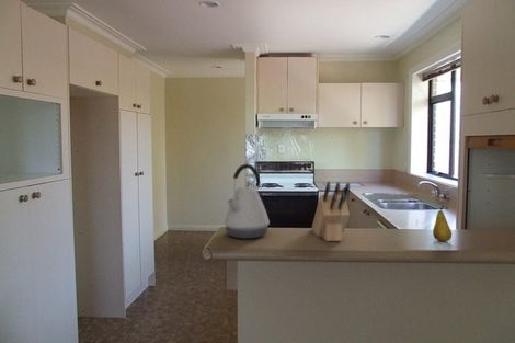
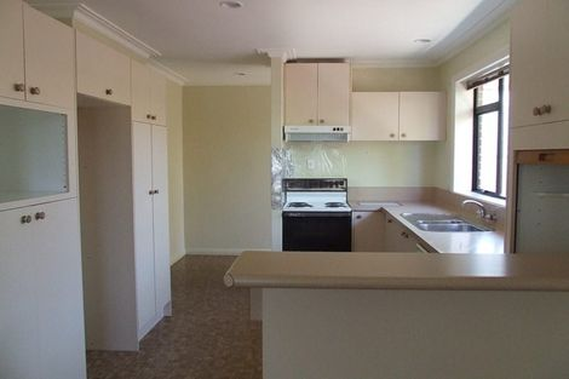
- fruit [432,204,453,242]
- kettle [224,163,271,240]
- knife block [311,181,351,242]
